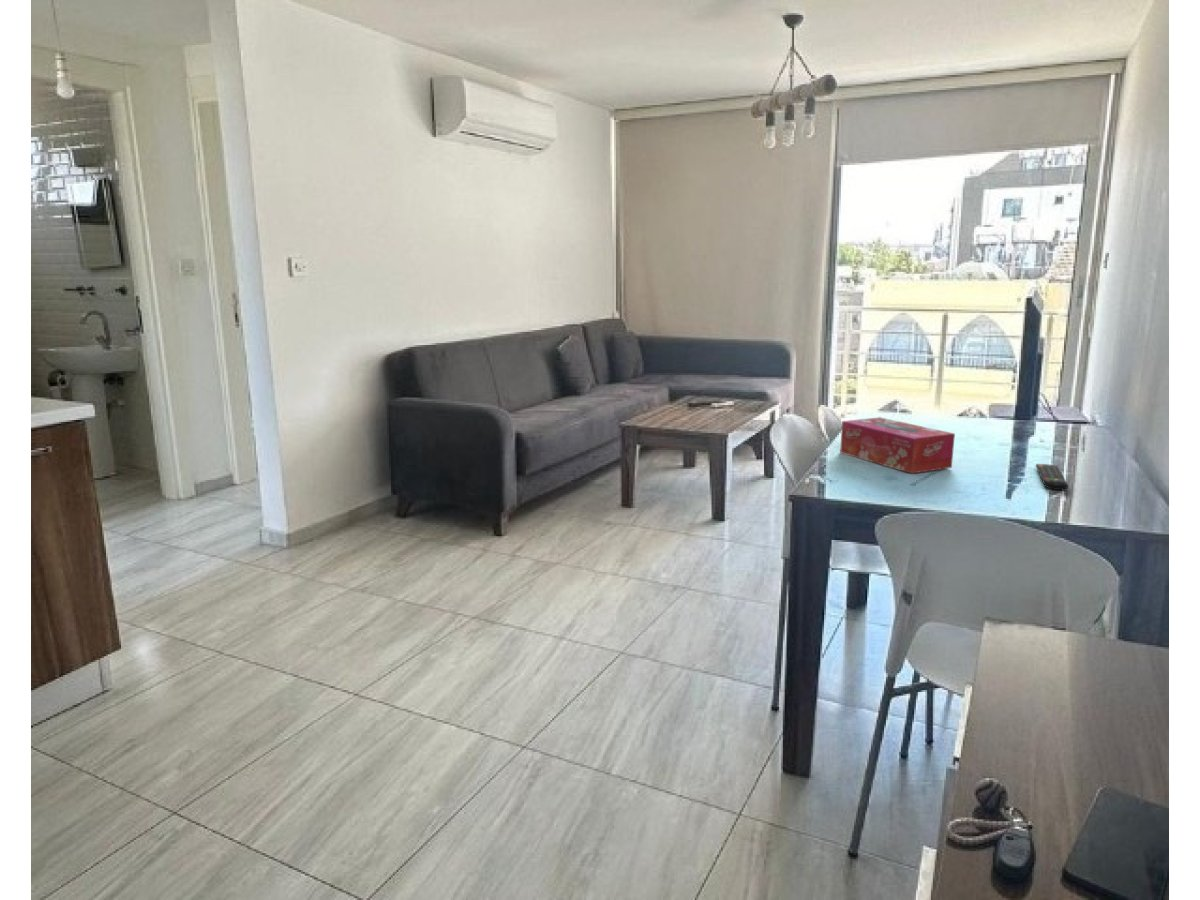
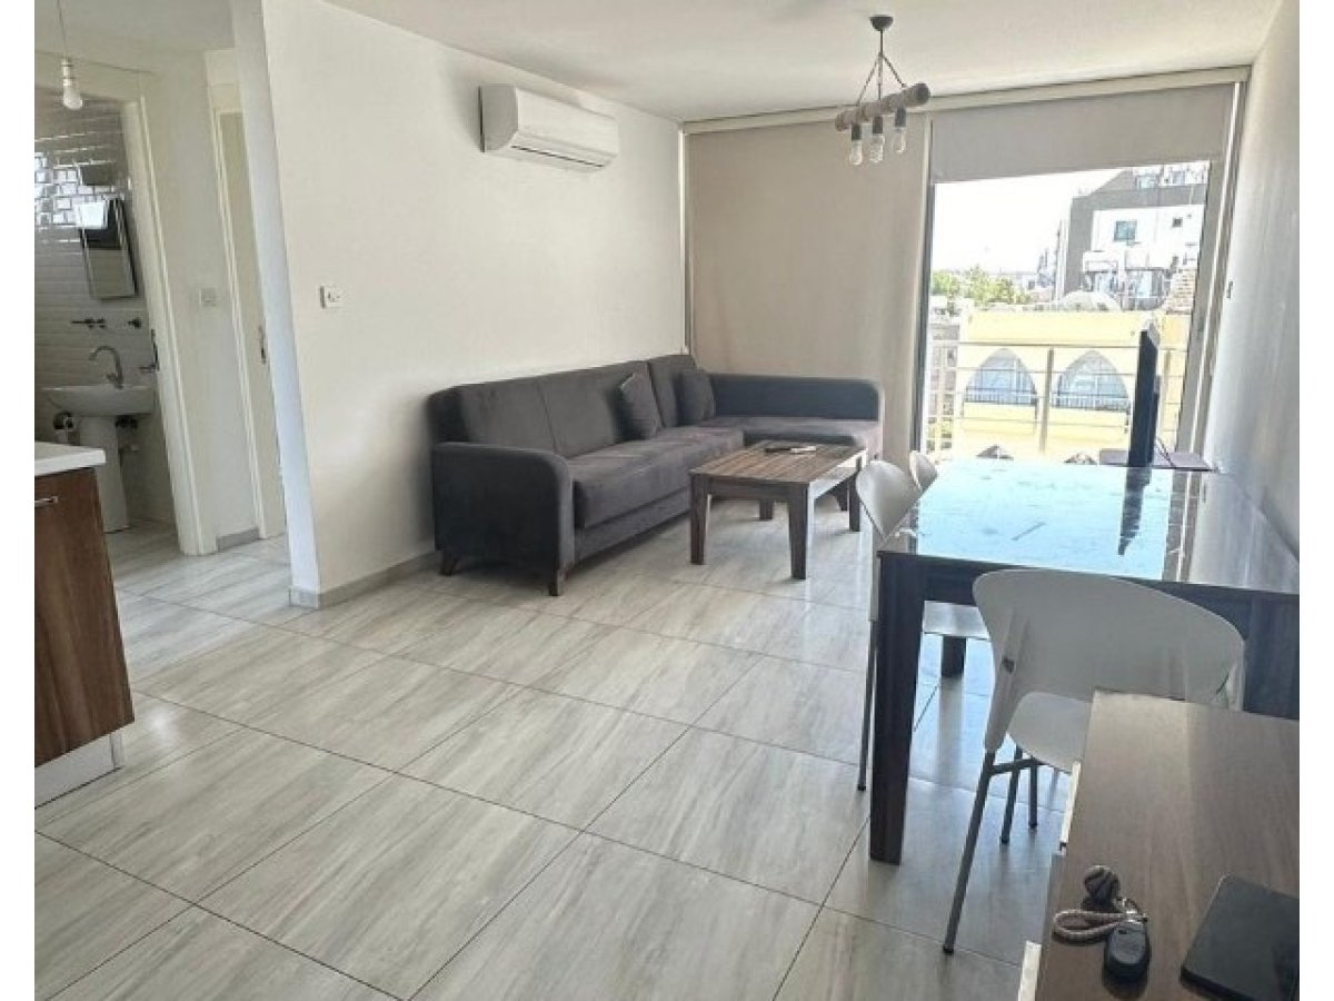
- tissue box [839,416,956,475]
- remote control [1035,463,1069,491]
